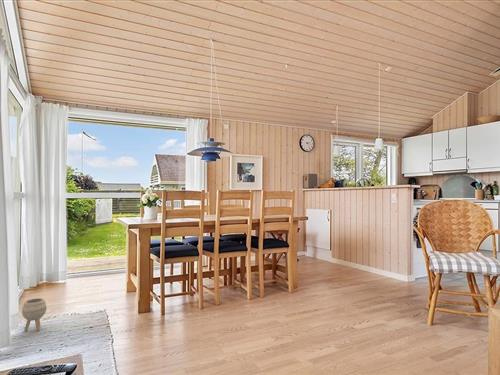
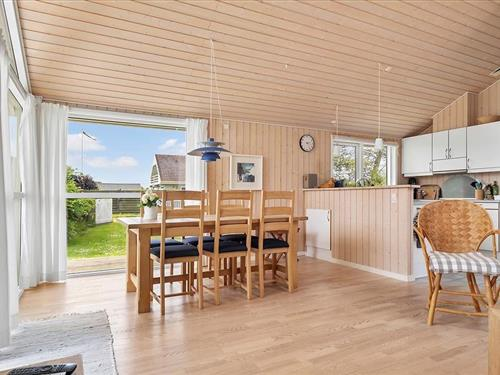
- planter [21,297,47,332]
